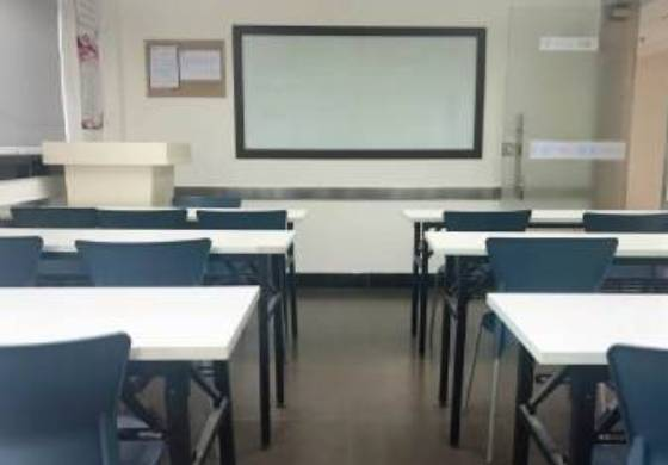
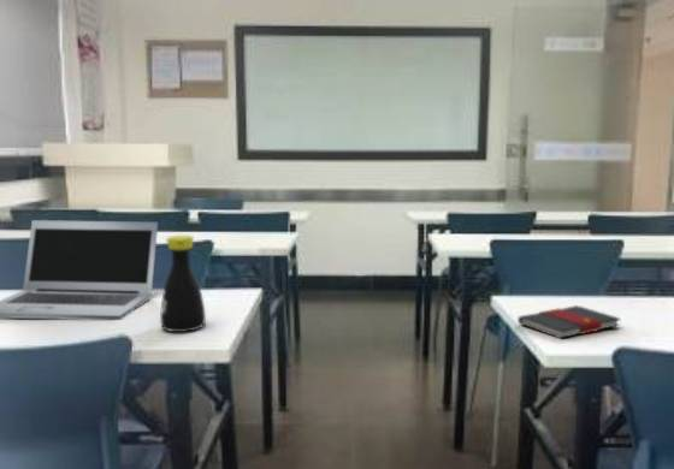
+ laptop [0,219,159,321]
+ book [516,304,621,339]
+ bottle [159,233,207,333]
